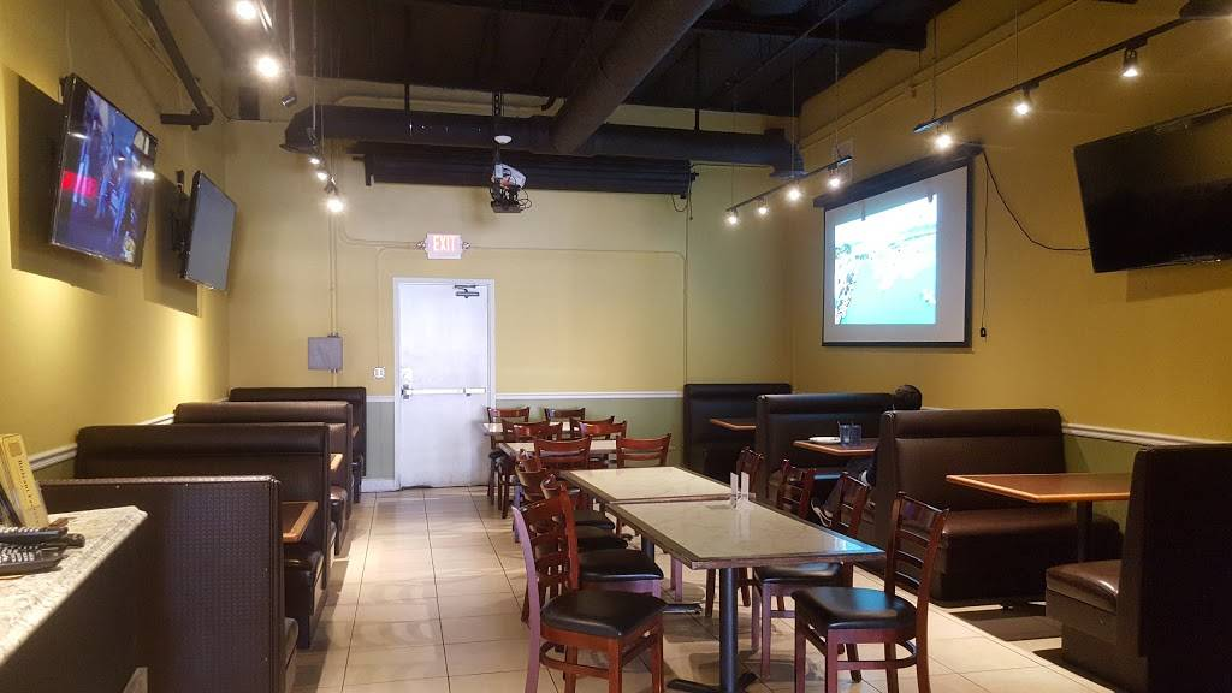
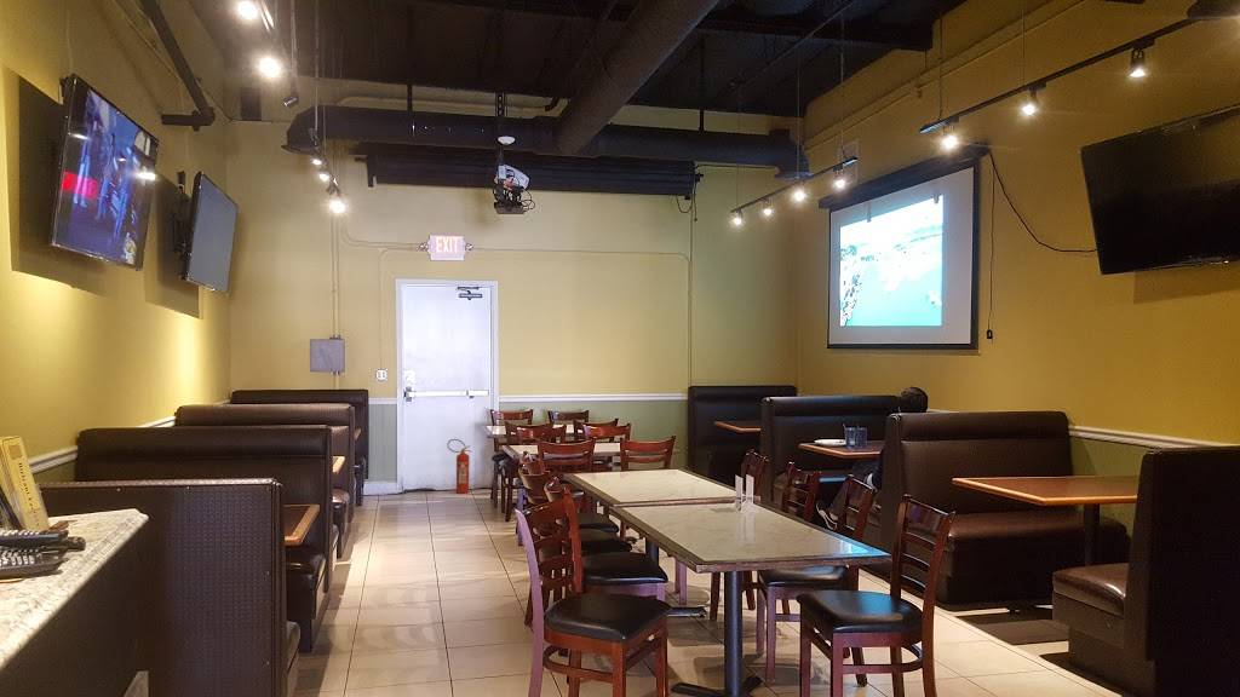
+ fire extinguisher [447,438,471,495]
